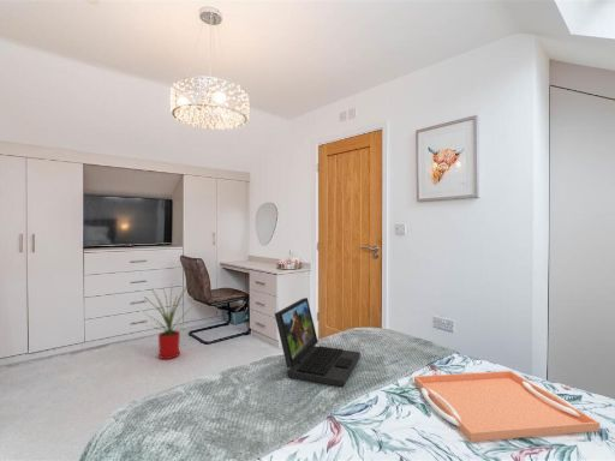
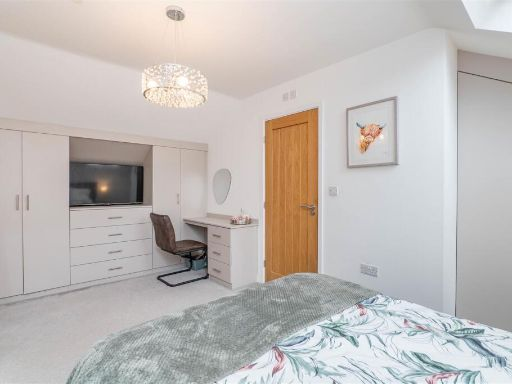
- house plant [143,282,201,360]
- laptop [274,297,362,388]
- serving tray [413,370,601,443]
